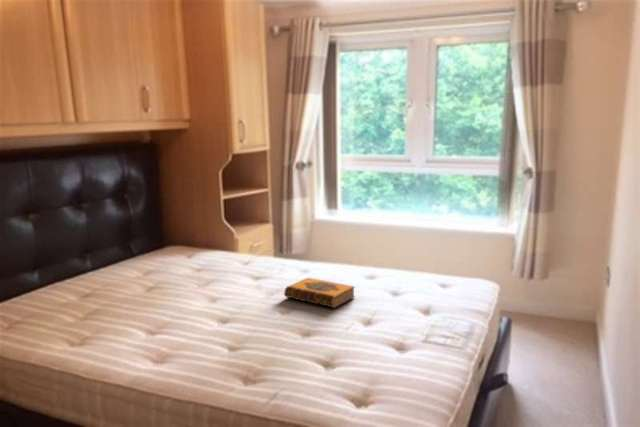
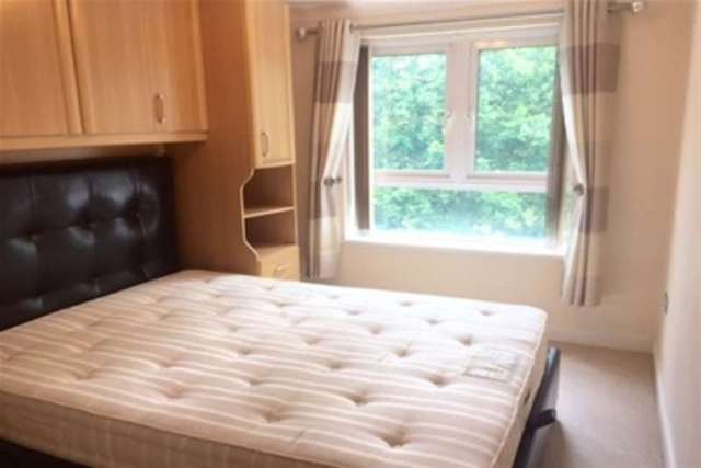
- hardback book [283,277,356,309]
